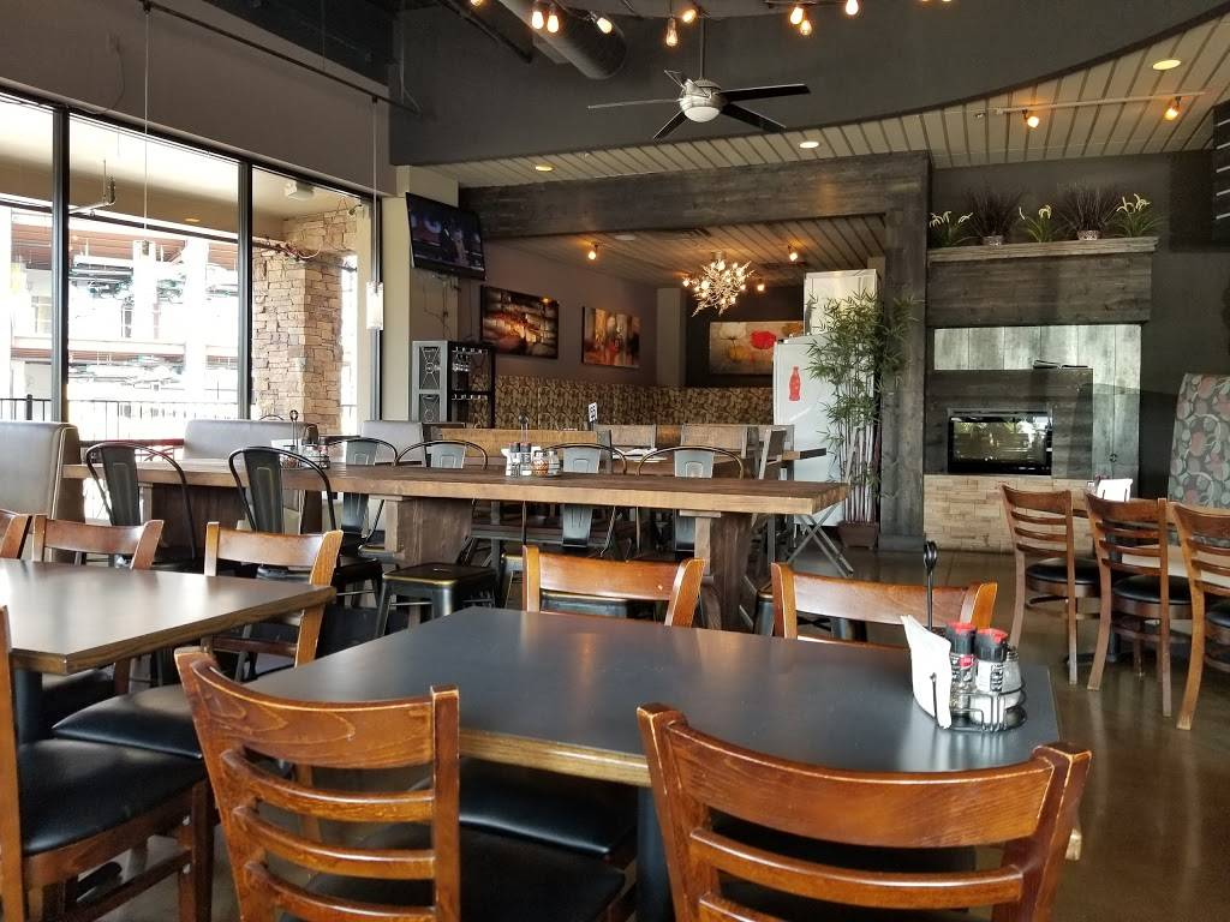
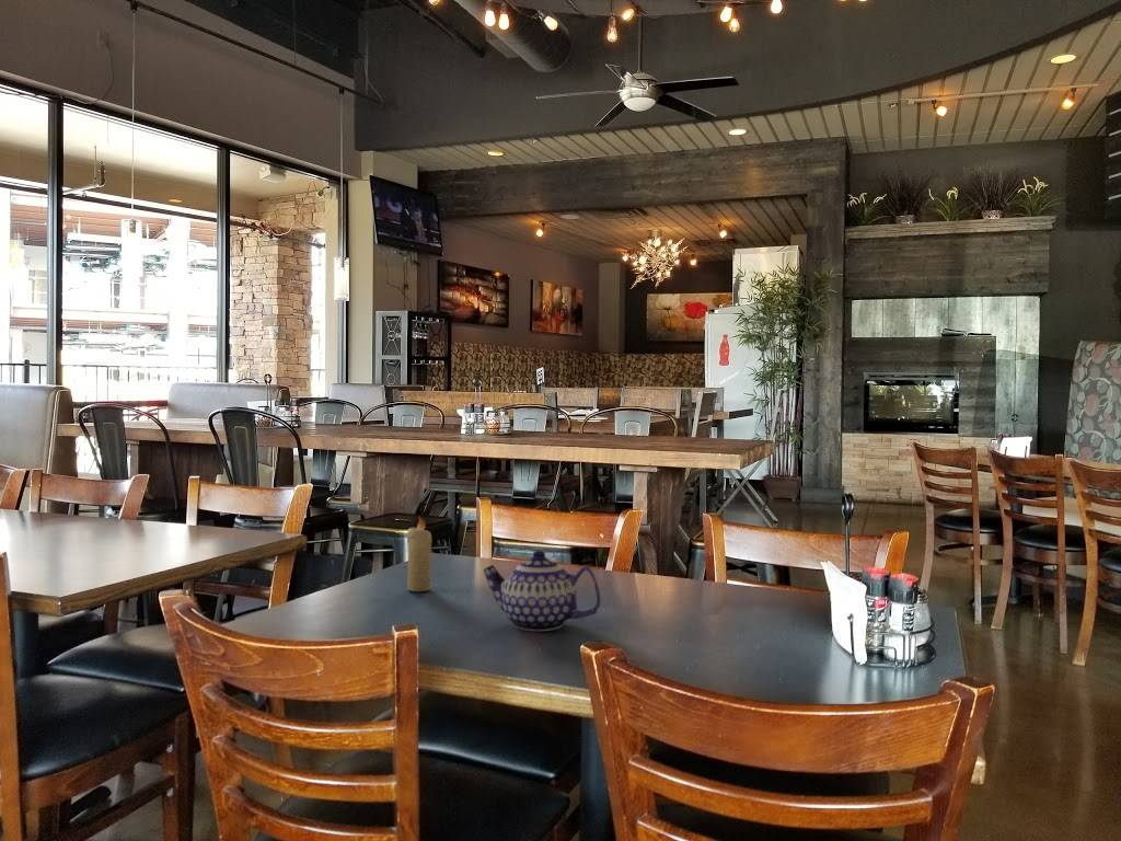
+ teapot [483,550,601,632]
+ candle [406,516,432,592]
